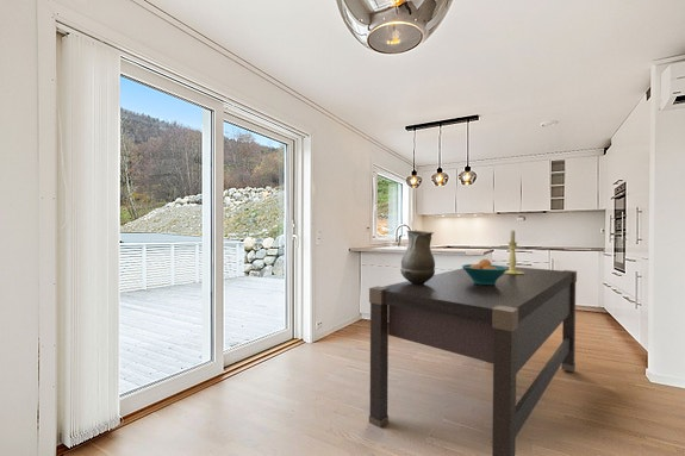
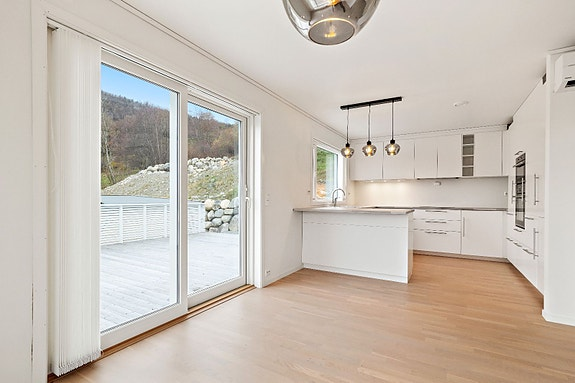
- candle holder [504,230,524,275]
- fruit bowl [461,258,507,285]
- vase [399,230,436,285]
- dining table [368,264,578,456]
